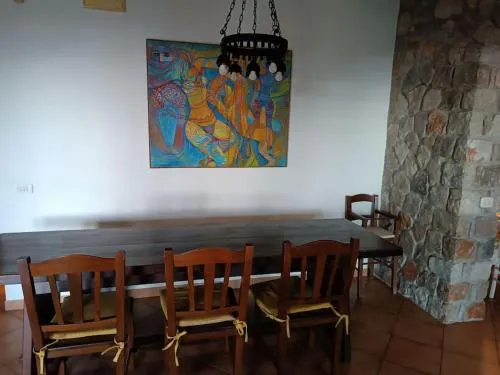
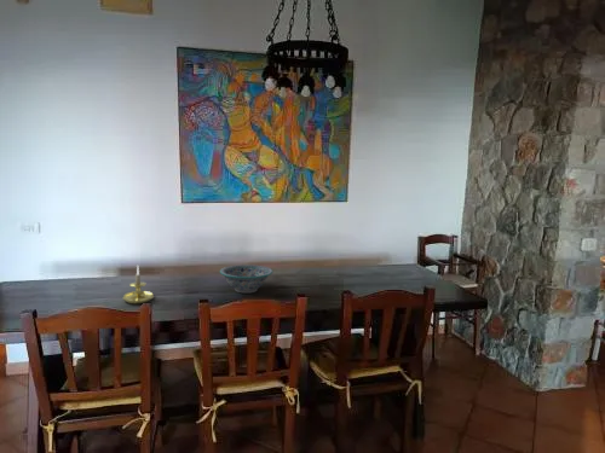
+ decorative bowl [219,263,273,295]
+ candle holder [122,265,155,304]
